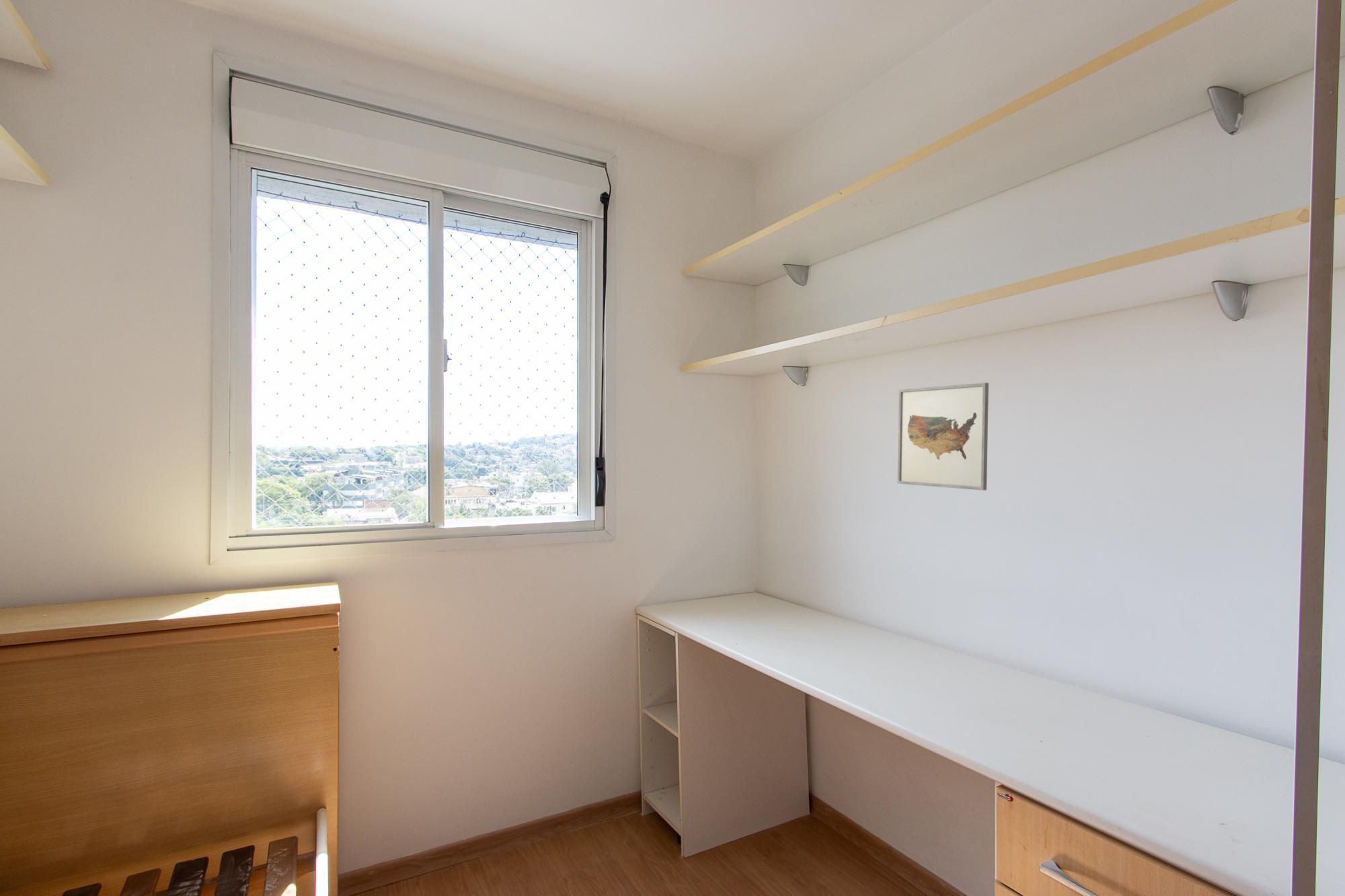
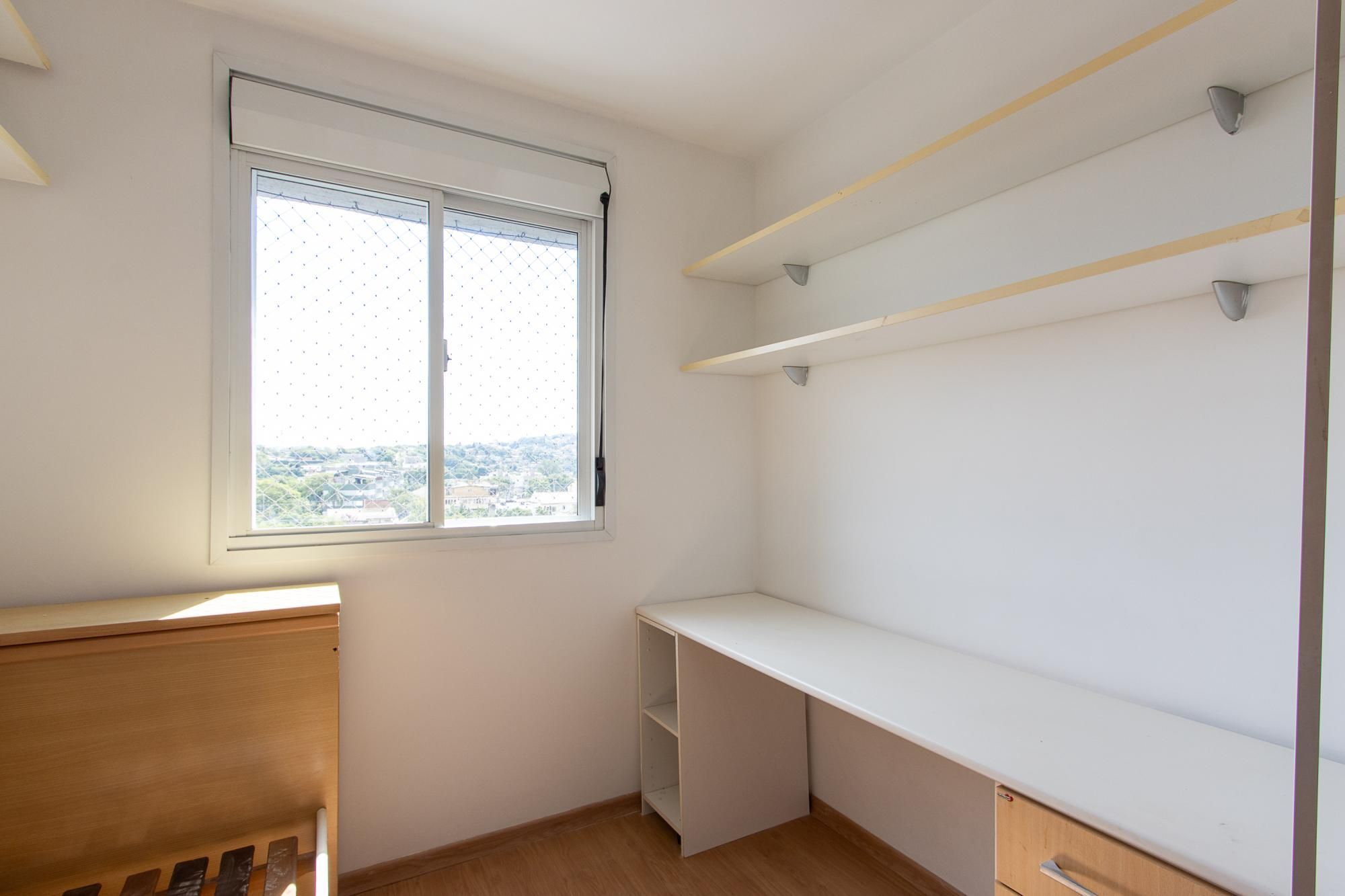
- wall art [896,382,989,491]
